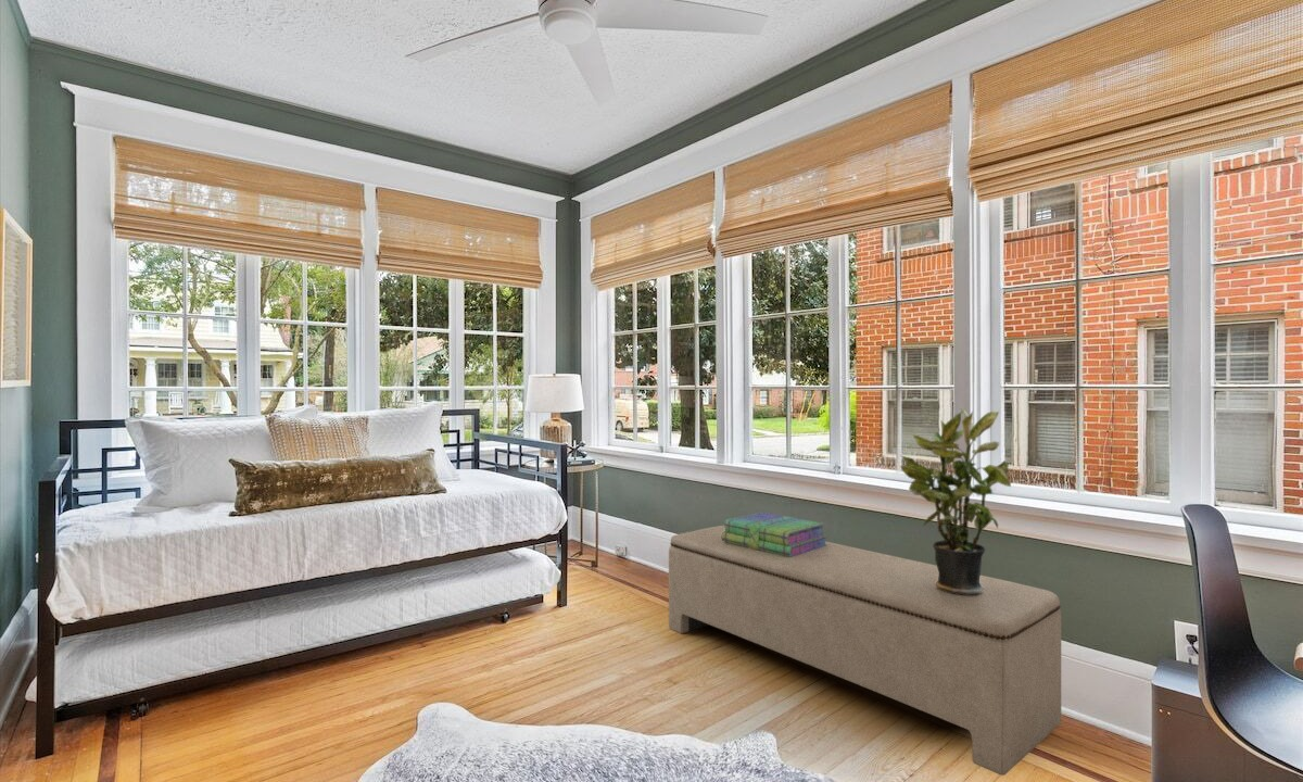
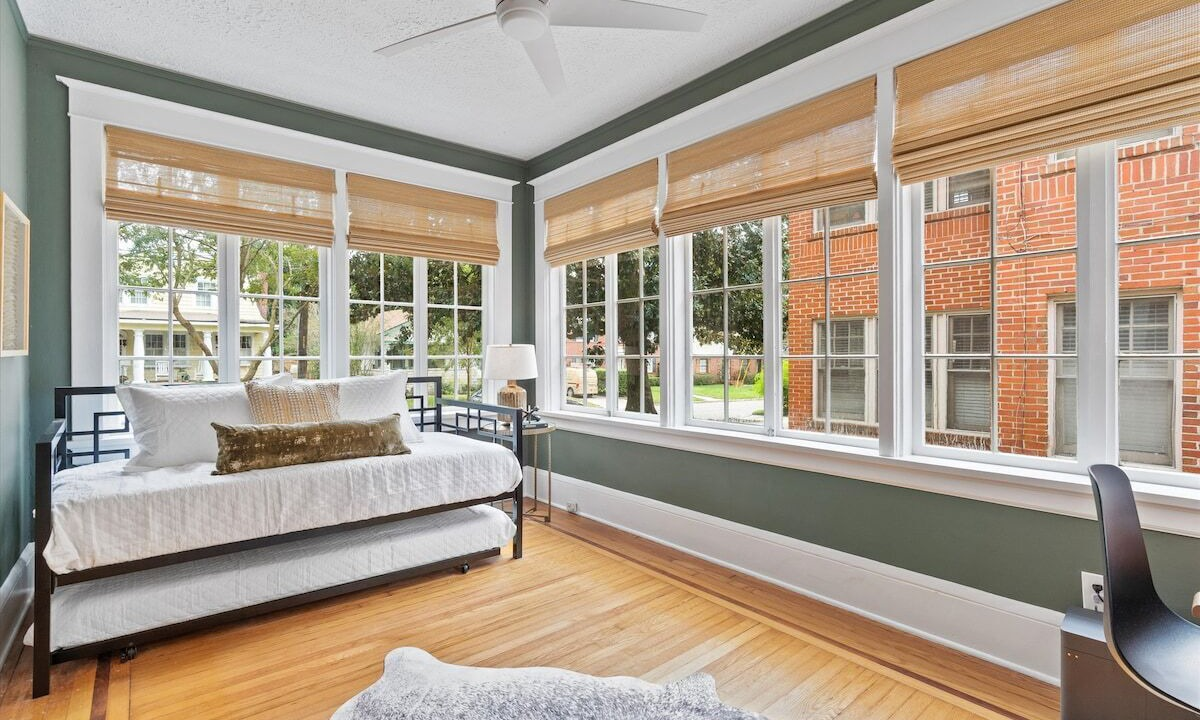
- stack of books [721,510,828,557]
- potted plant [899,407,1012,595]
- bench [668,525,1062,777]
